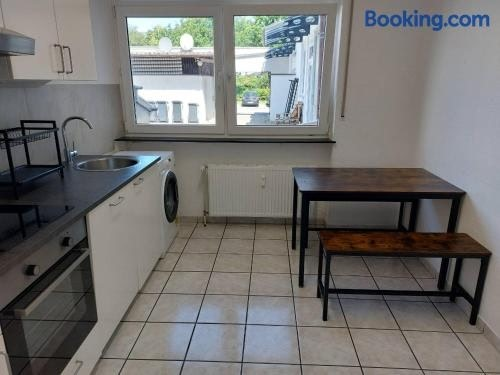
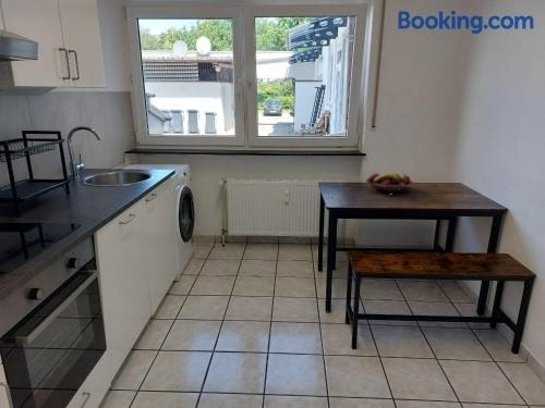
+ fruit basket [365,171,415,193]
